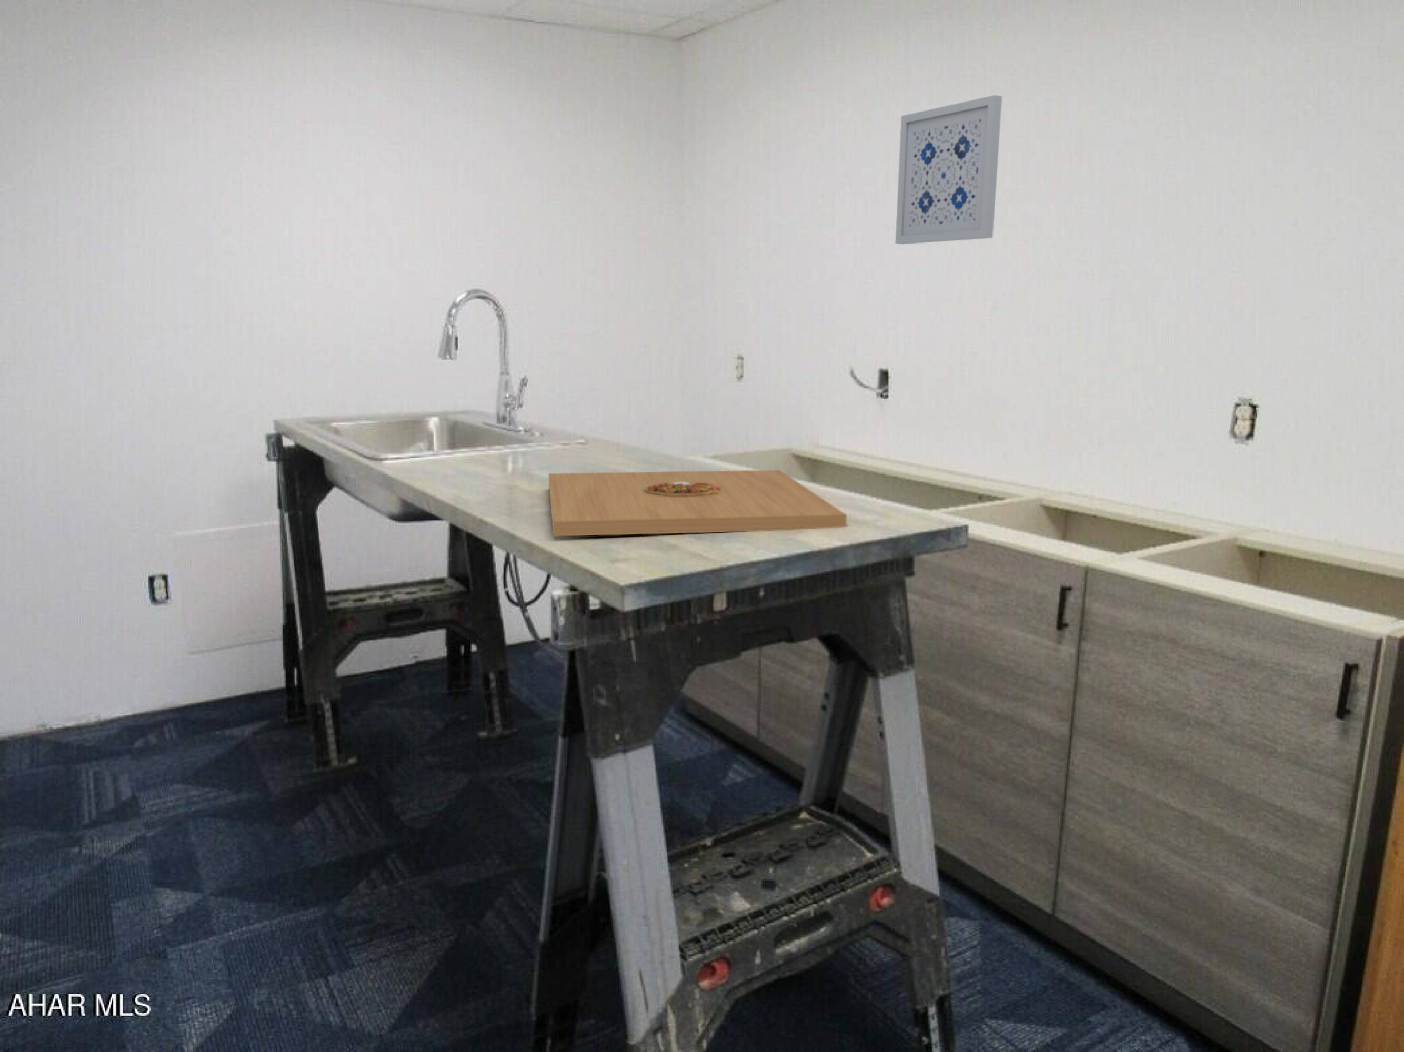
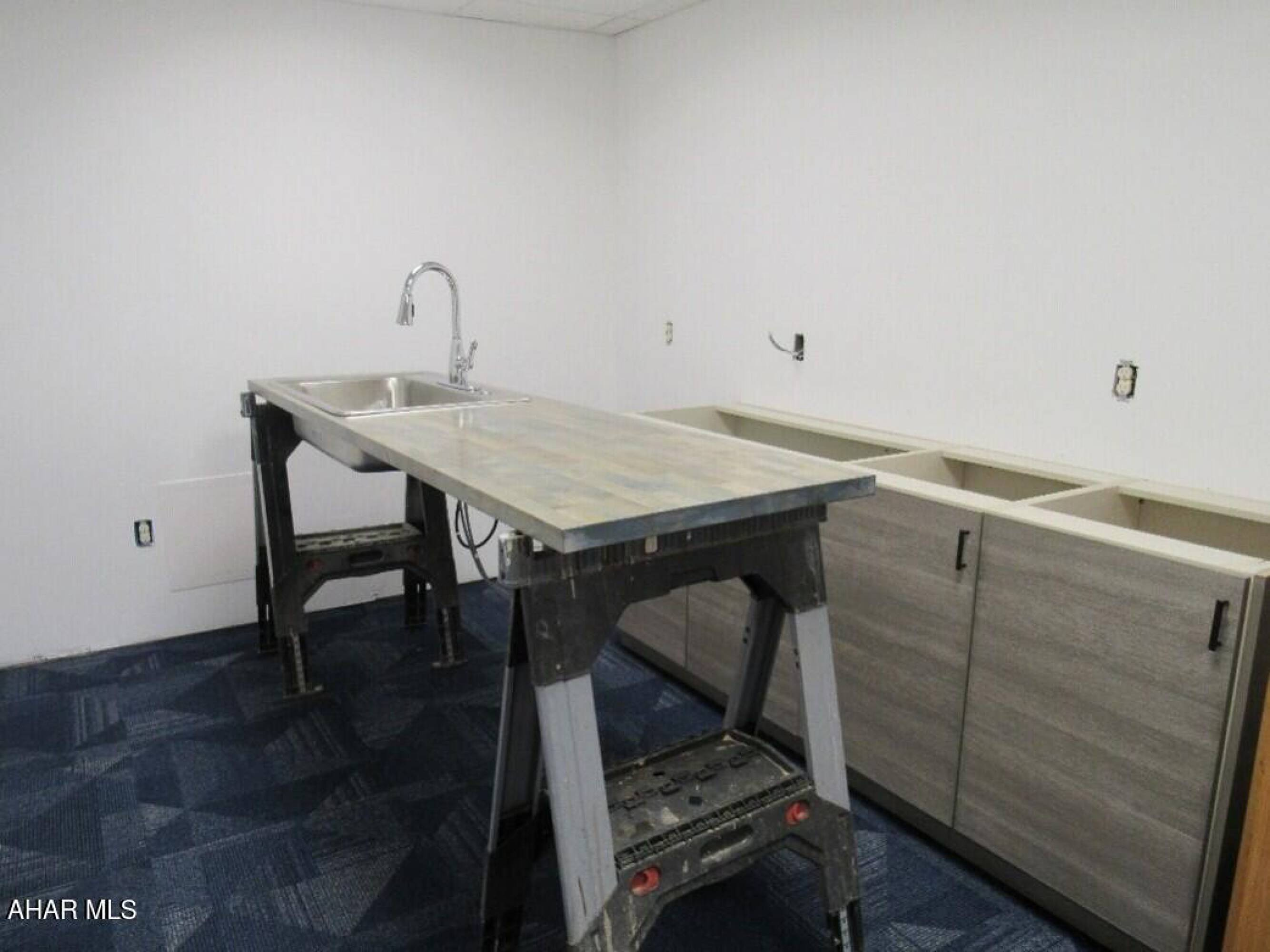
- wall art [894,95,1003,244]
- platter [548,470,847,537]
